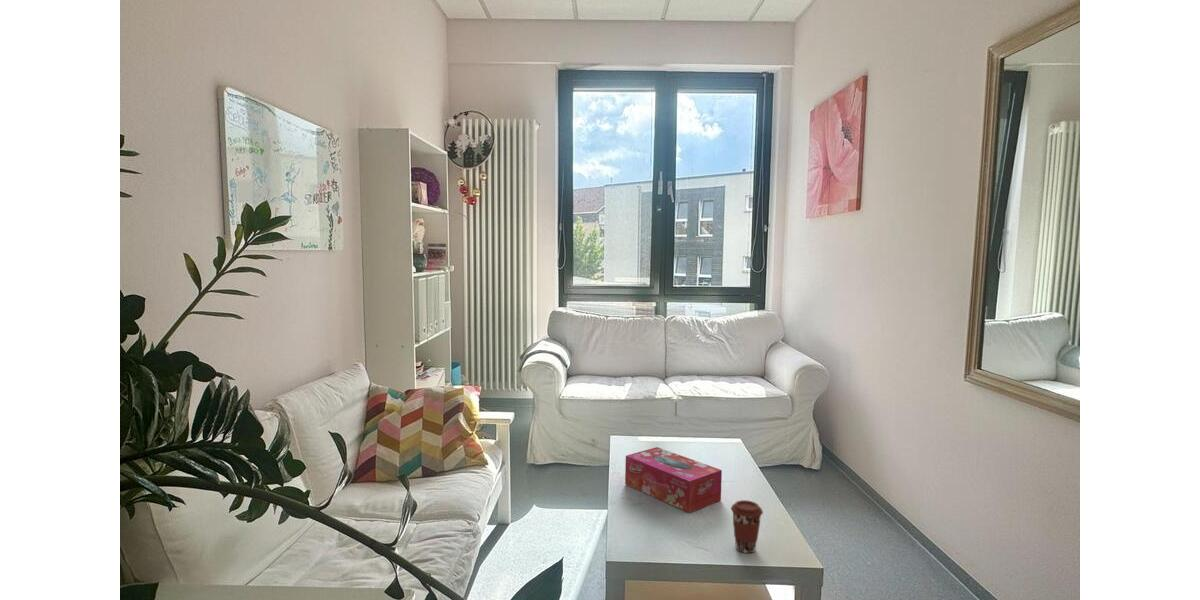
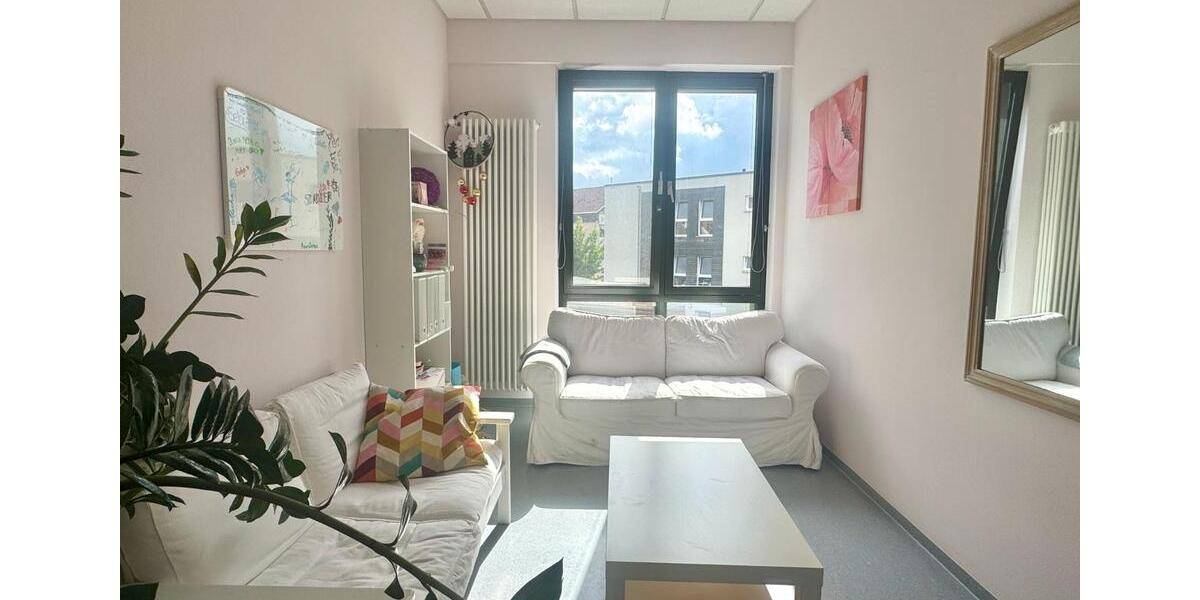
- coffee cup [730,499,764,554]
- tissue box [624,446,723,514]
